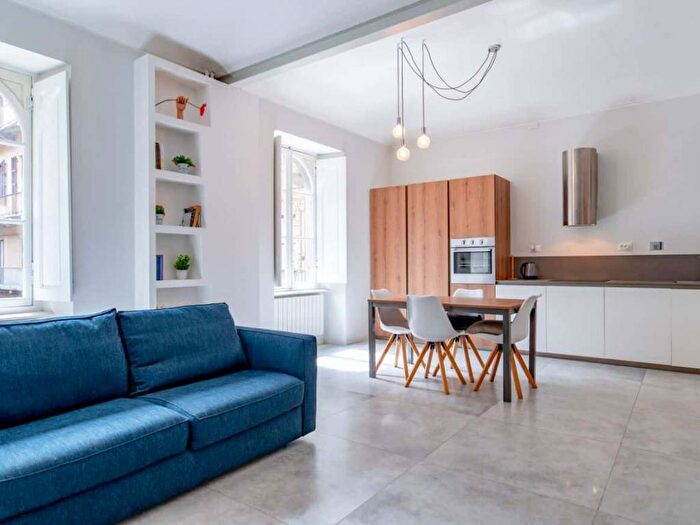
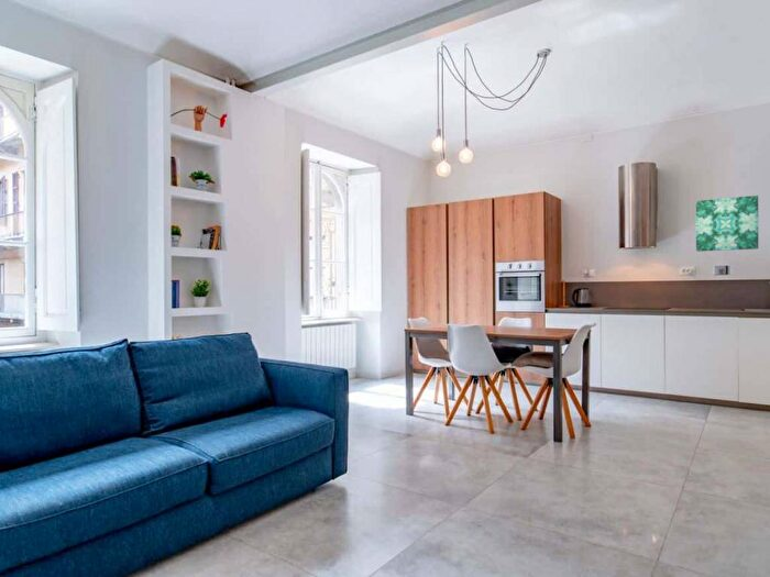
+ wall art [695,195,759,253]
